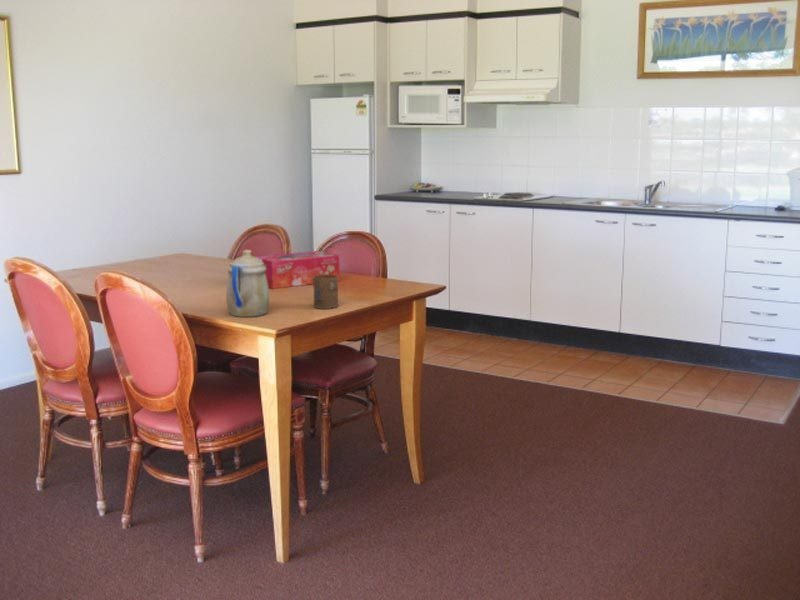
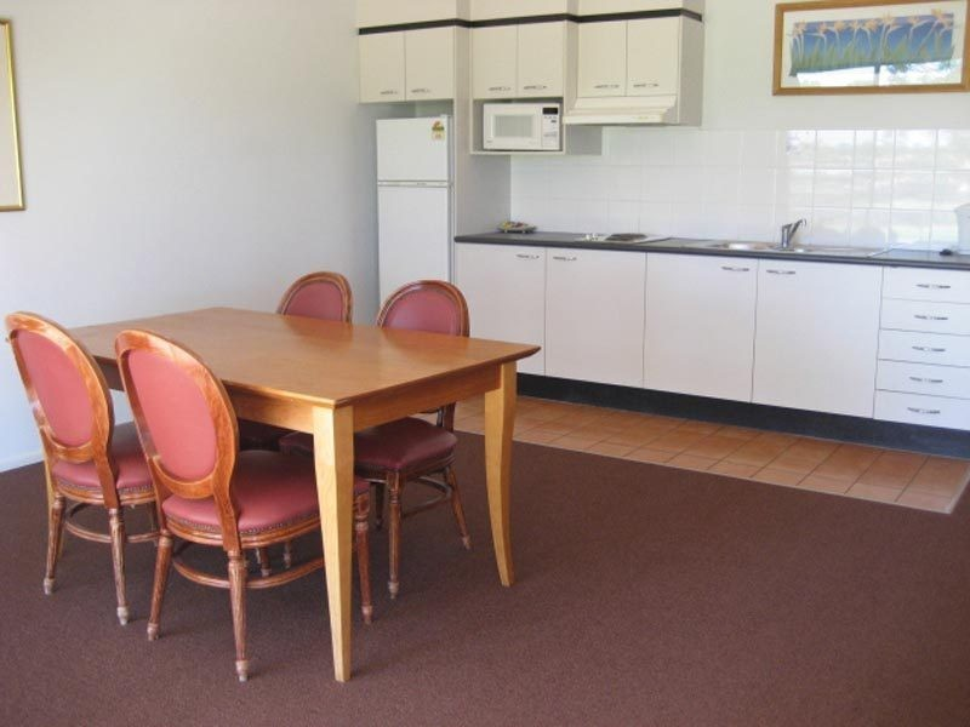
- tissue box [255,250,341,290]
- cup [312,274,339,310]
- teapot [225,249,270,318]
